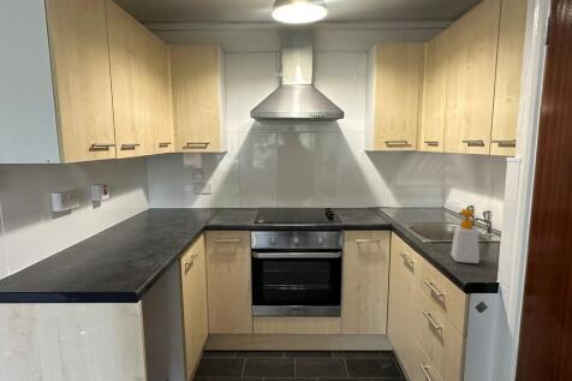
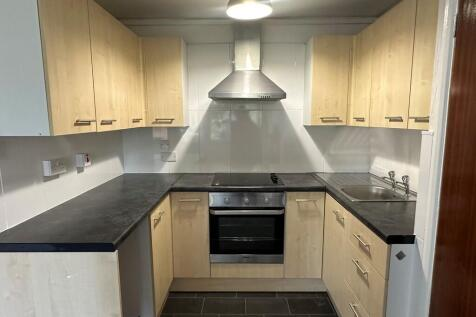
- soap bottle [449,208,481,264]
